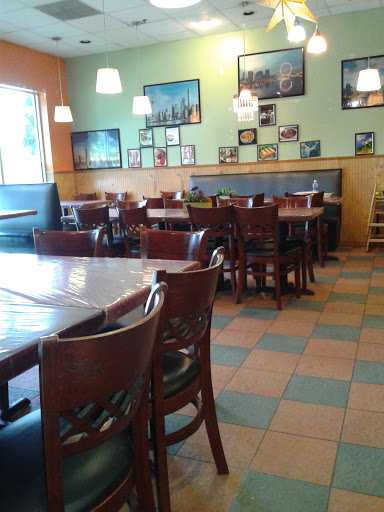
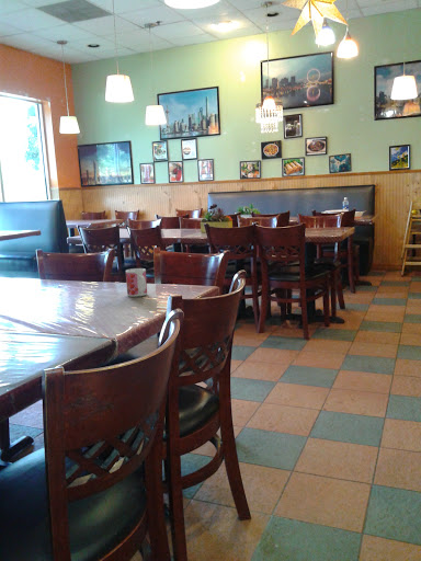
+ mug [125,267,148,298]
